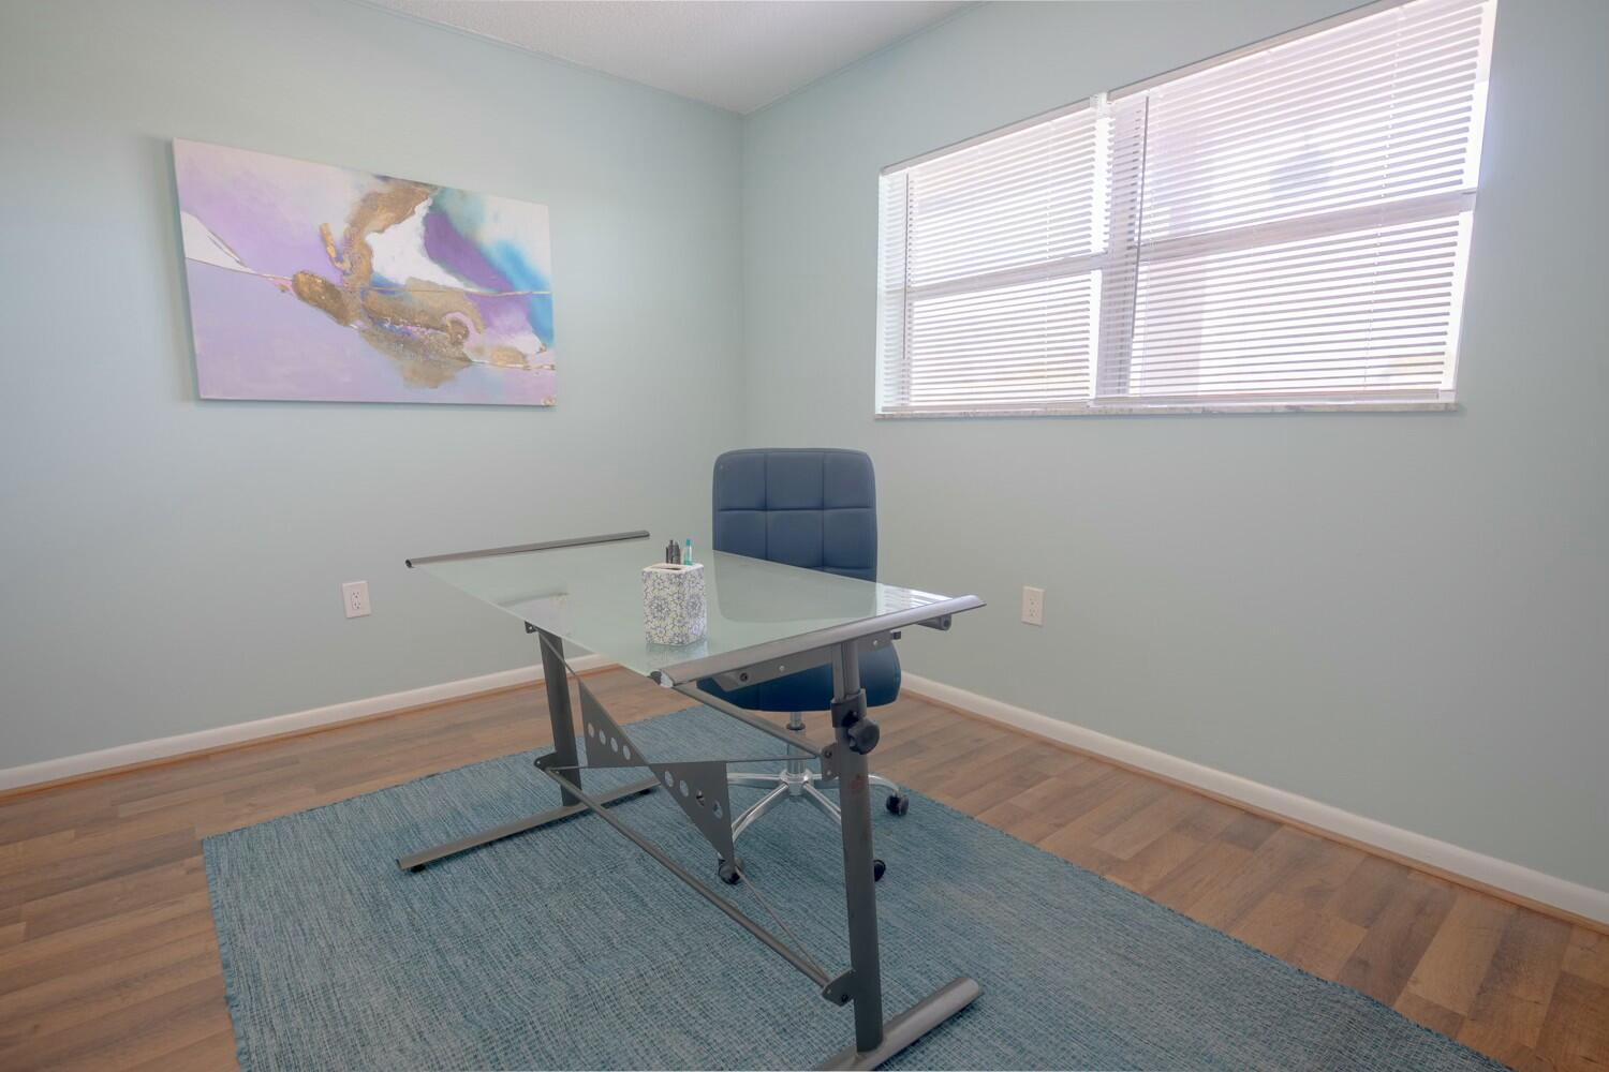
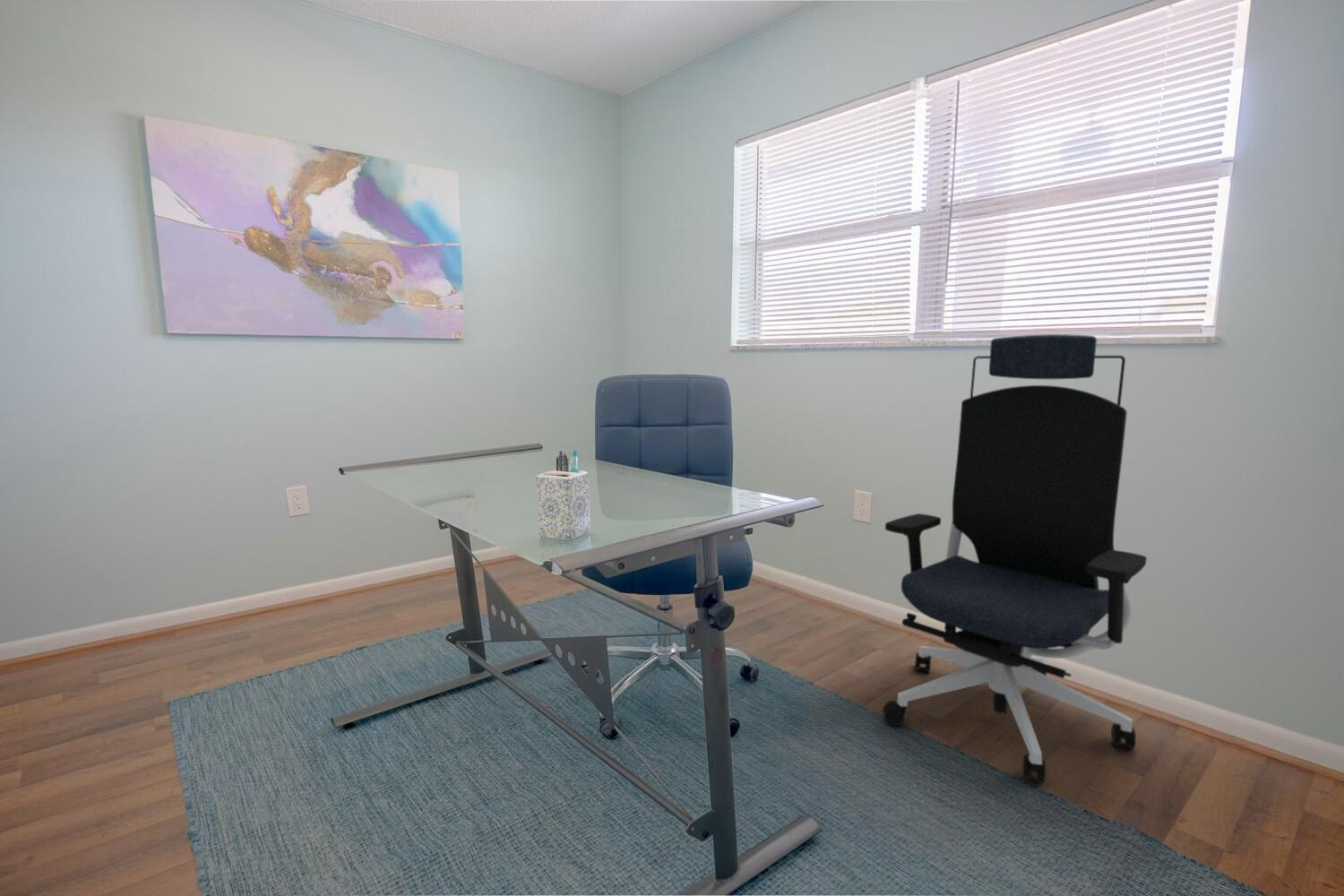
+ office chair [882,333,1148,784]
